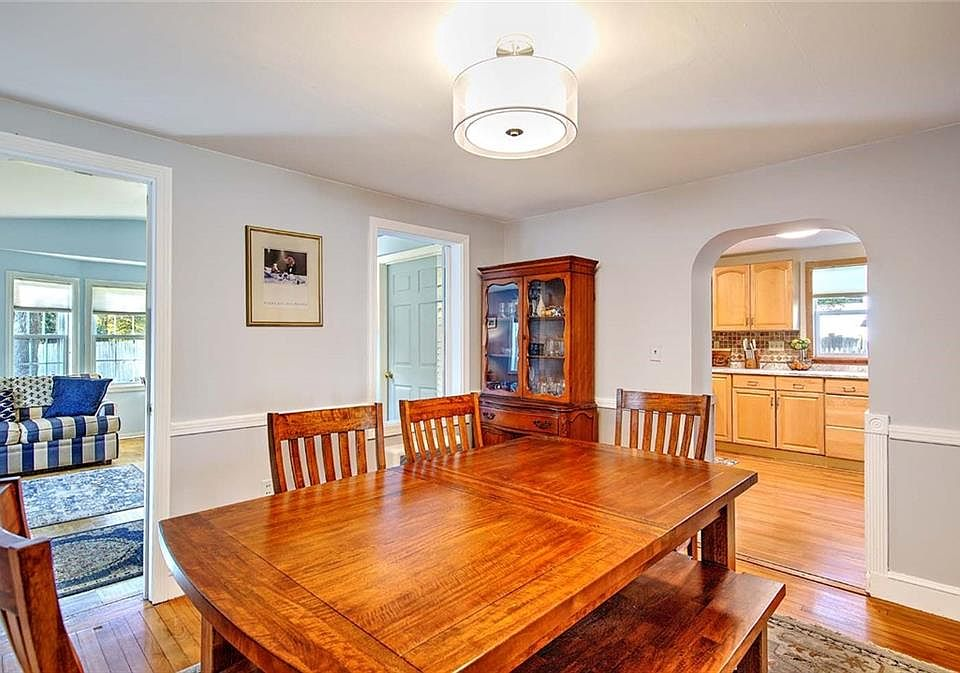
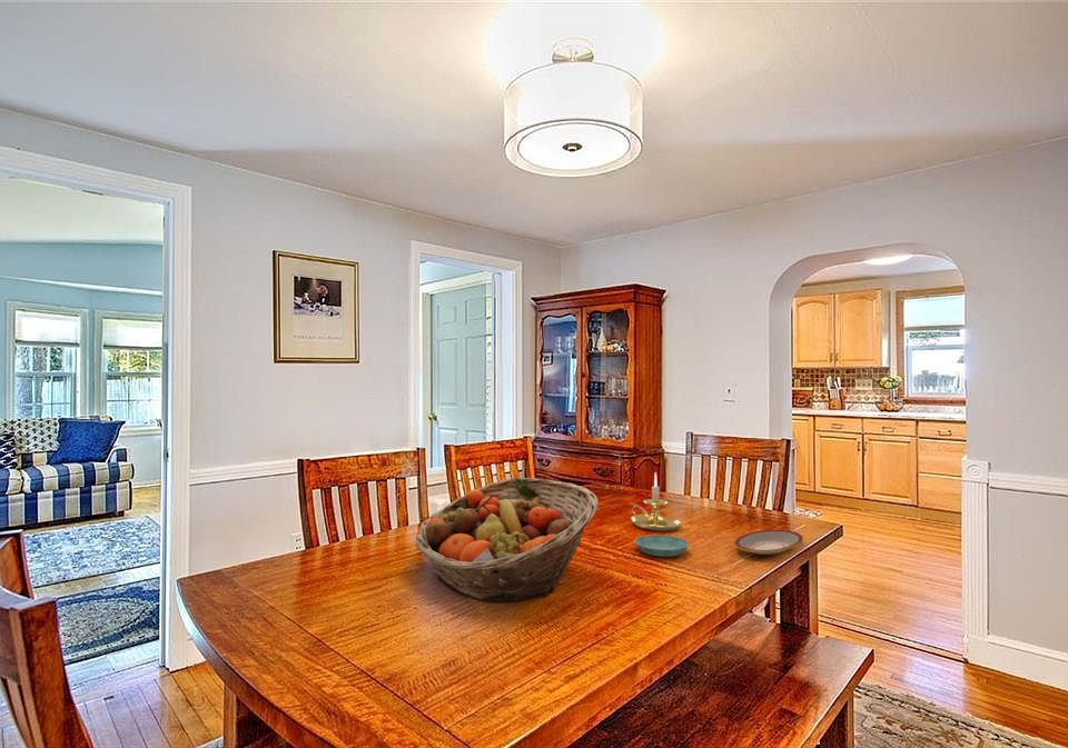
+ fruit basket [415,477,600,601]
+ plate [733,529,804,556]
+ saucer [634,535,690,558]
+ candle holder [629,471,682,532]
